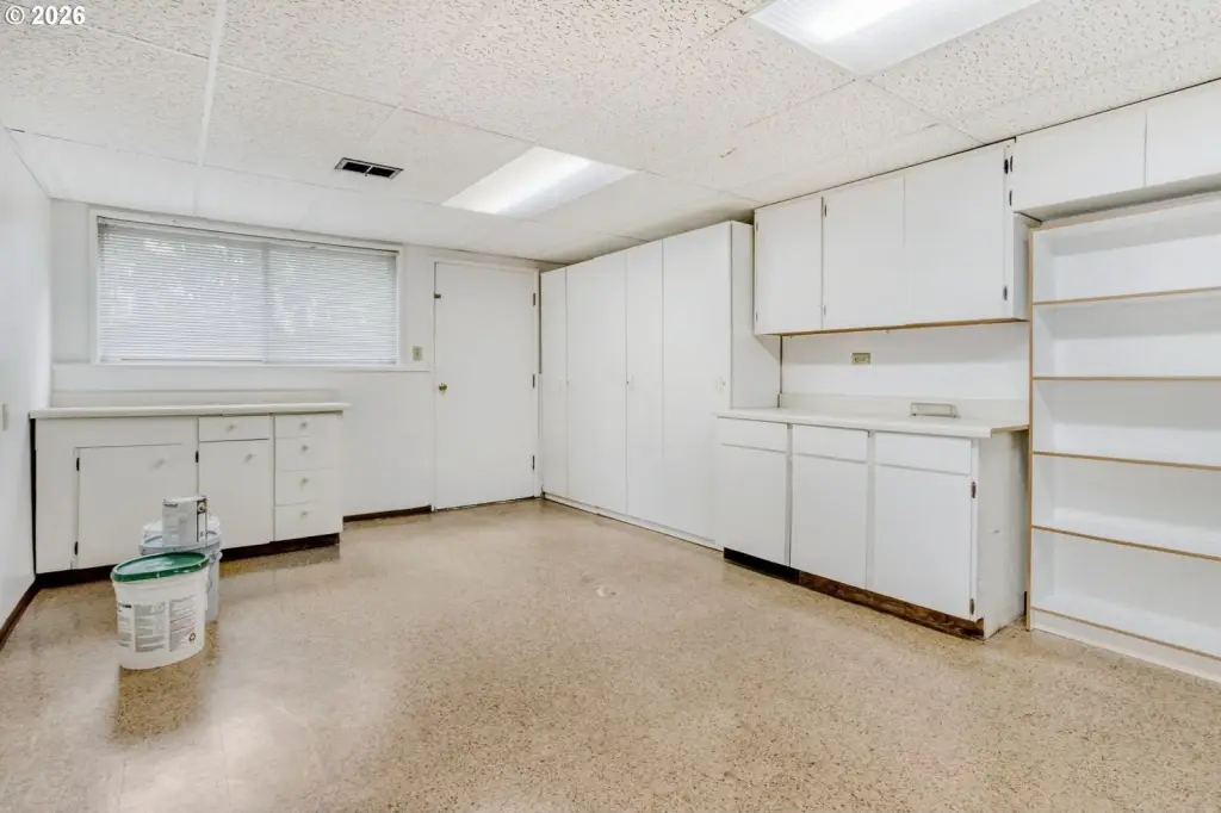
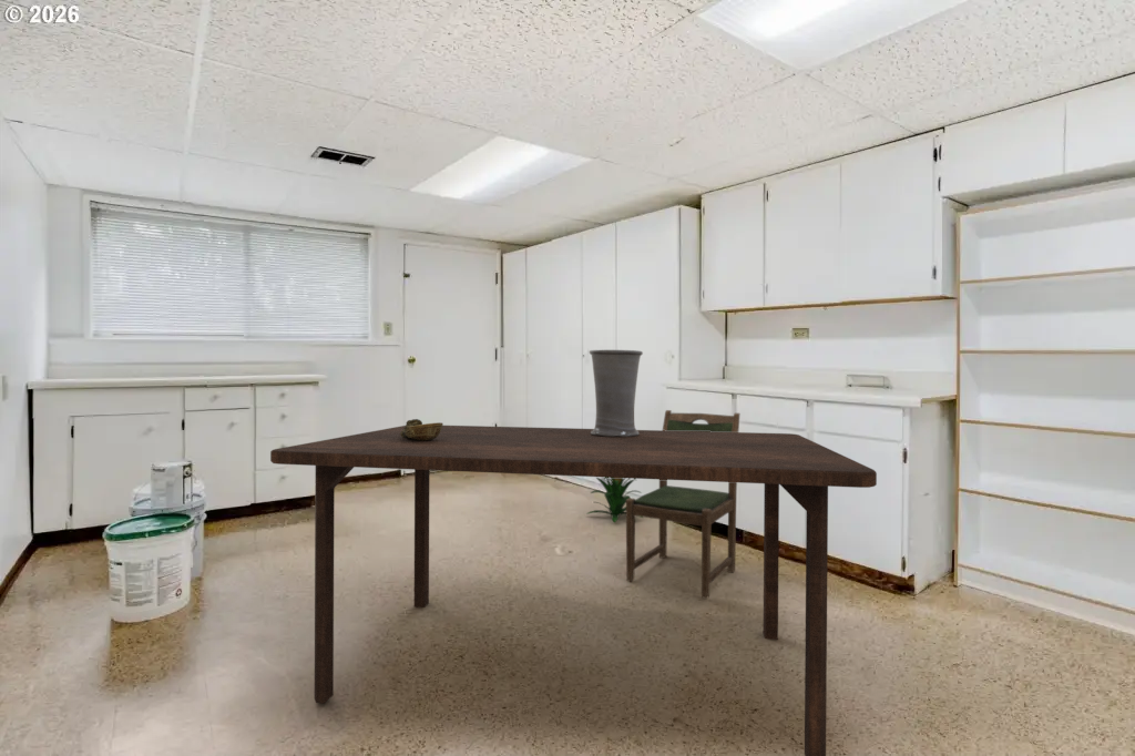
+ decorative bowl [400,418,444,441]
+ dining chair [625,409,740,600]
+ vase [589,349,644,437]
+ indoor plant [585,477,644,523]
+ dining table [269,425,878,756]
